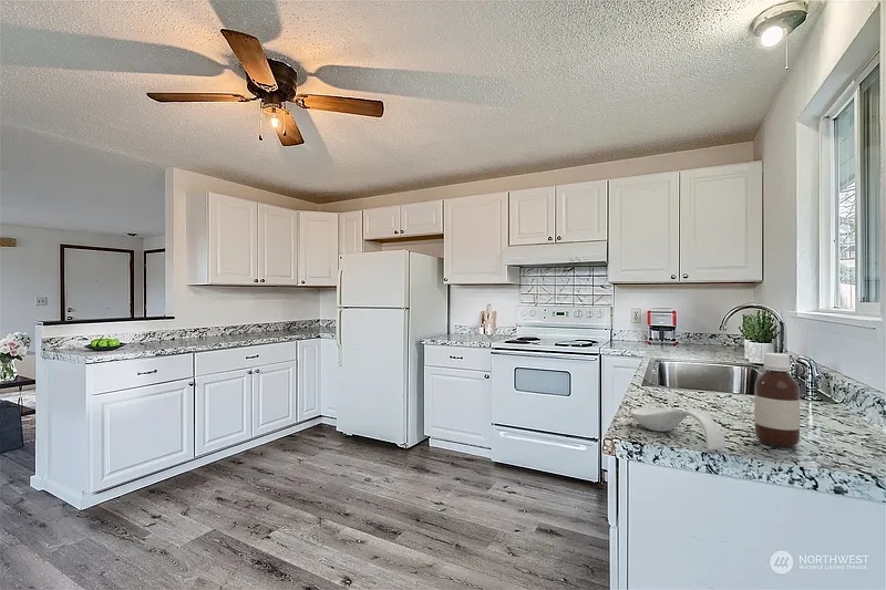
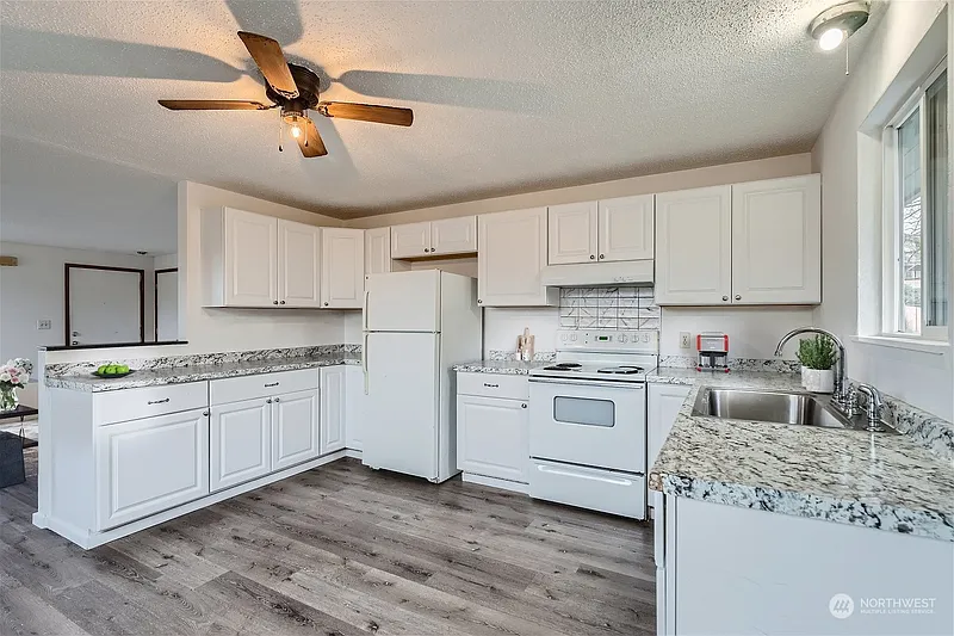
- bottle [753,352,801,448]
- spoon rest [629,407,727,452]
